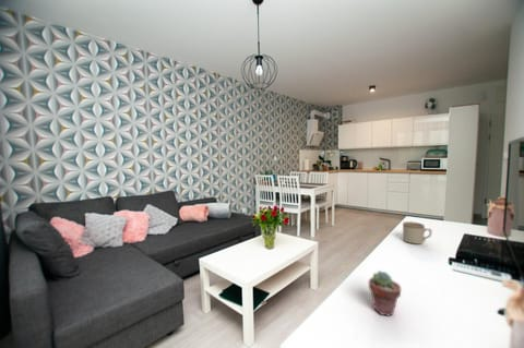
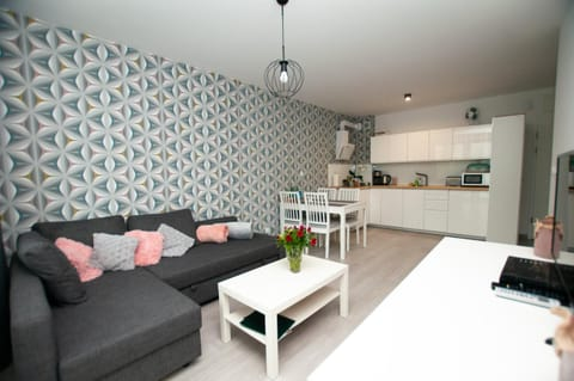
- potted succulent [368,269,402,317]
- mug [402,220,433,245]
